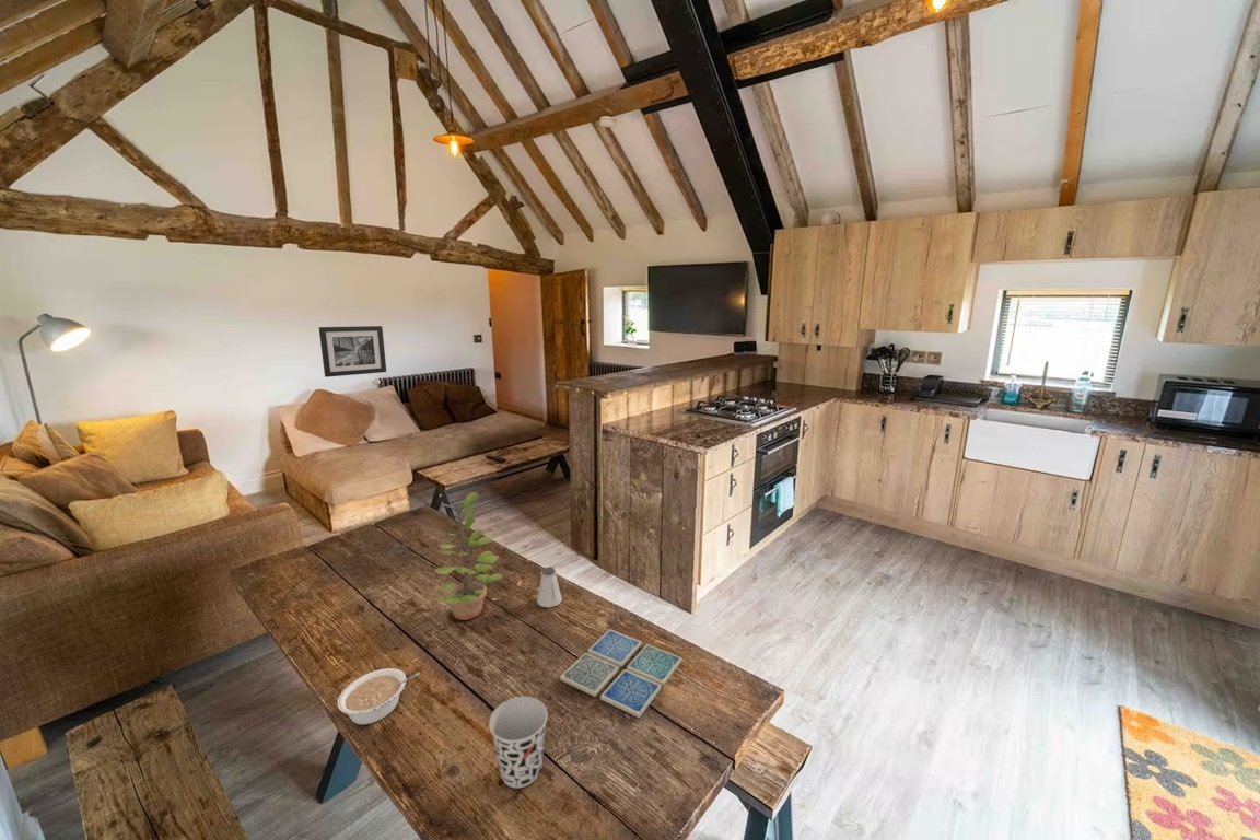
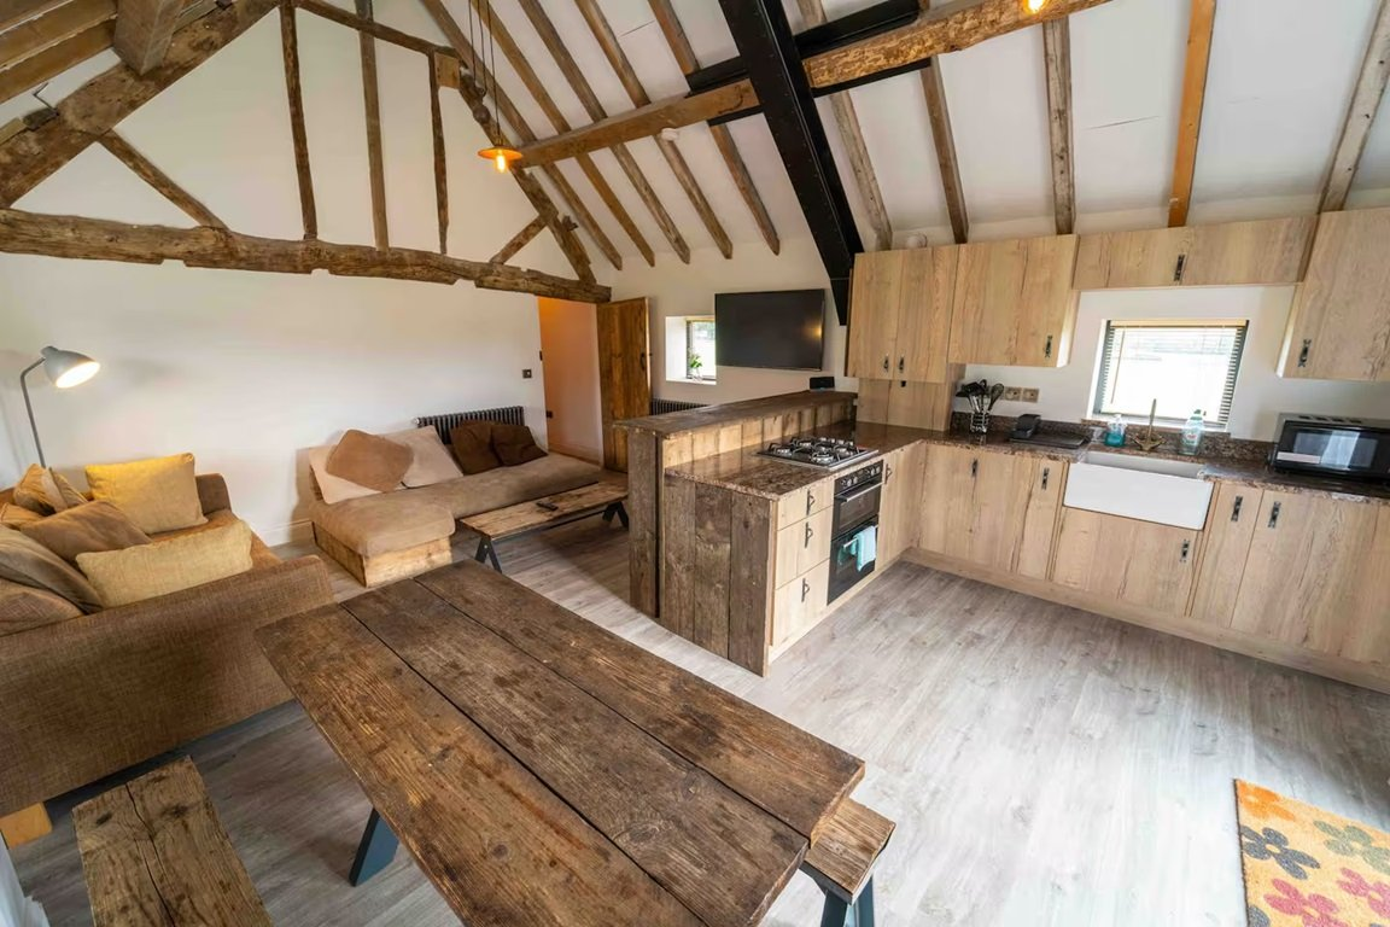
- wall art [318,325,387,378]
- cup [488,696,549,790]
- saltshaker [536,565,563,608]
- drink coaster [559,628,684,719]
- legume [337,667,420,726]
- plant [433,491,504,621]
